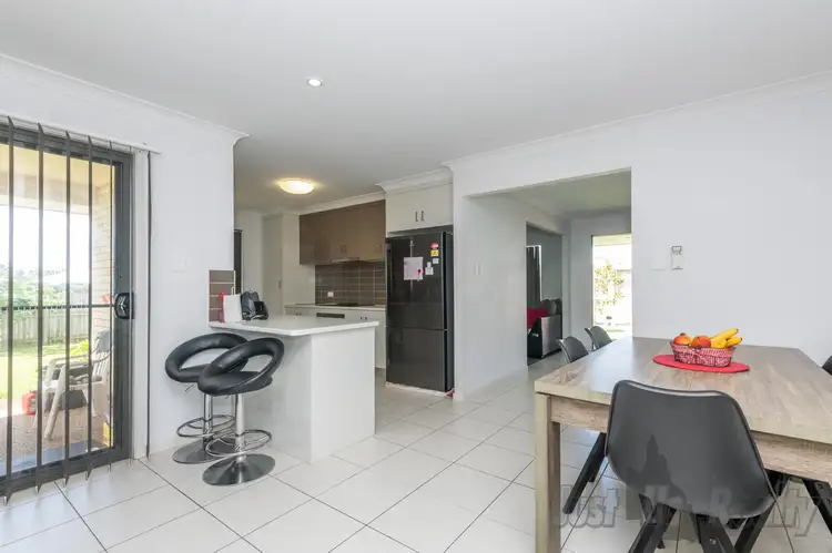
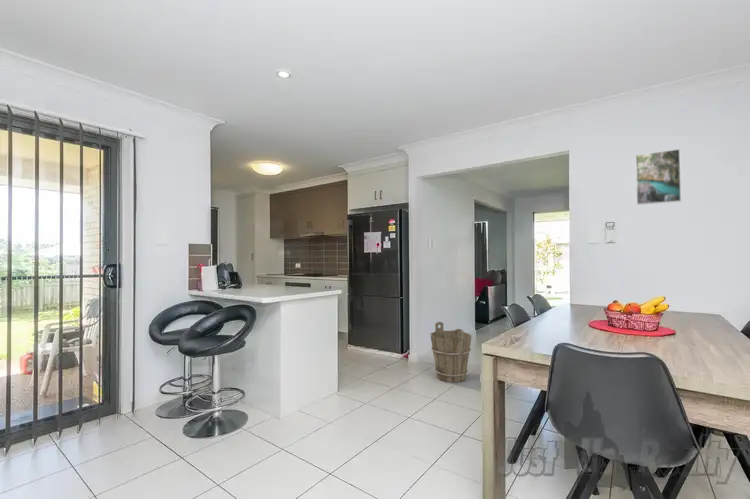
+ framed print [635,148,682,206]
+ bucket [430,321,473,384]
